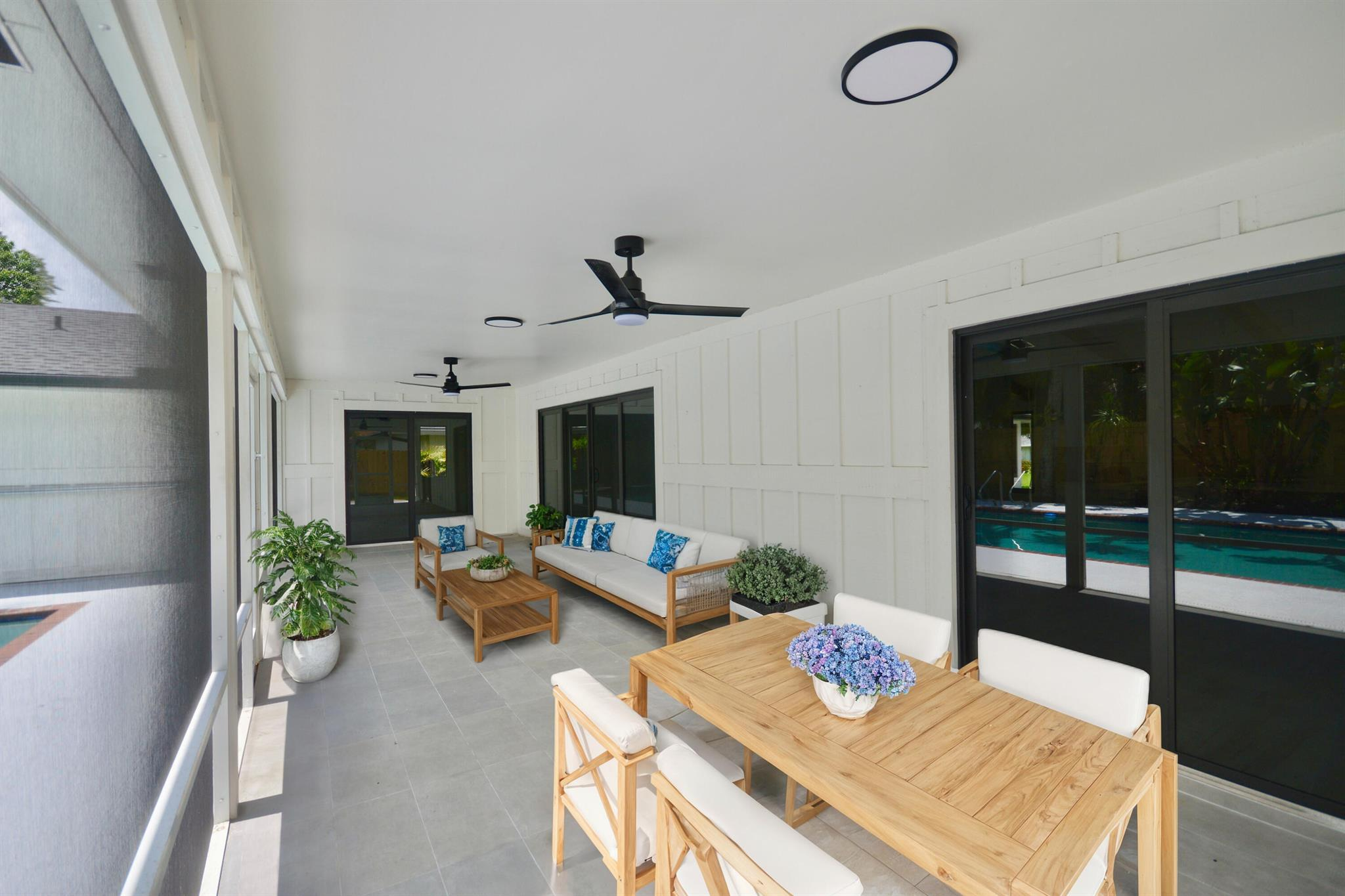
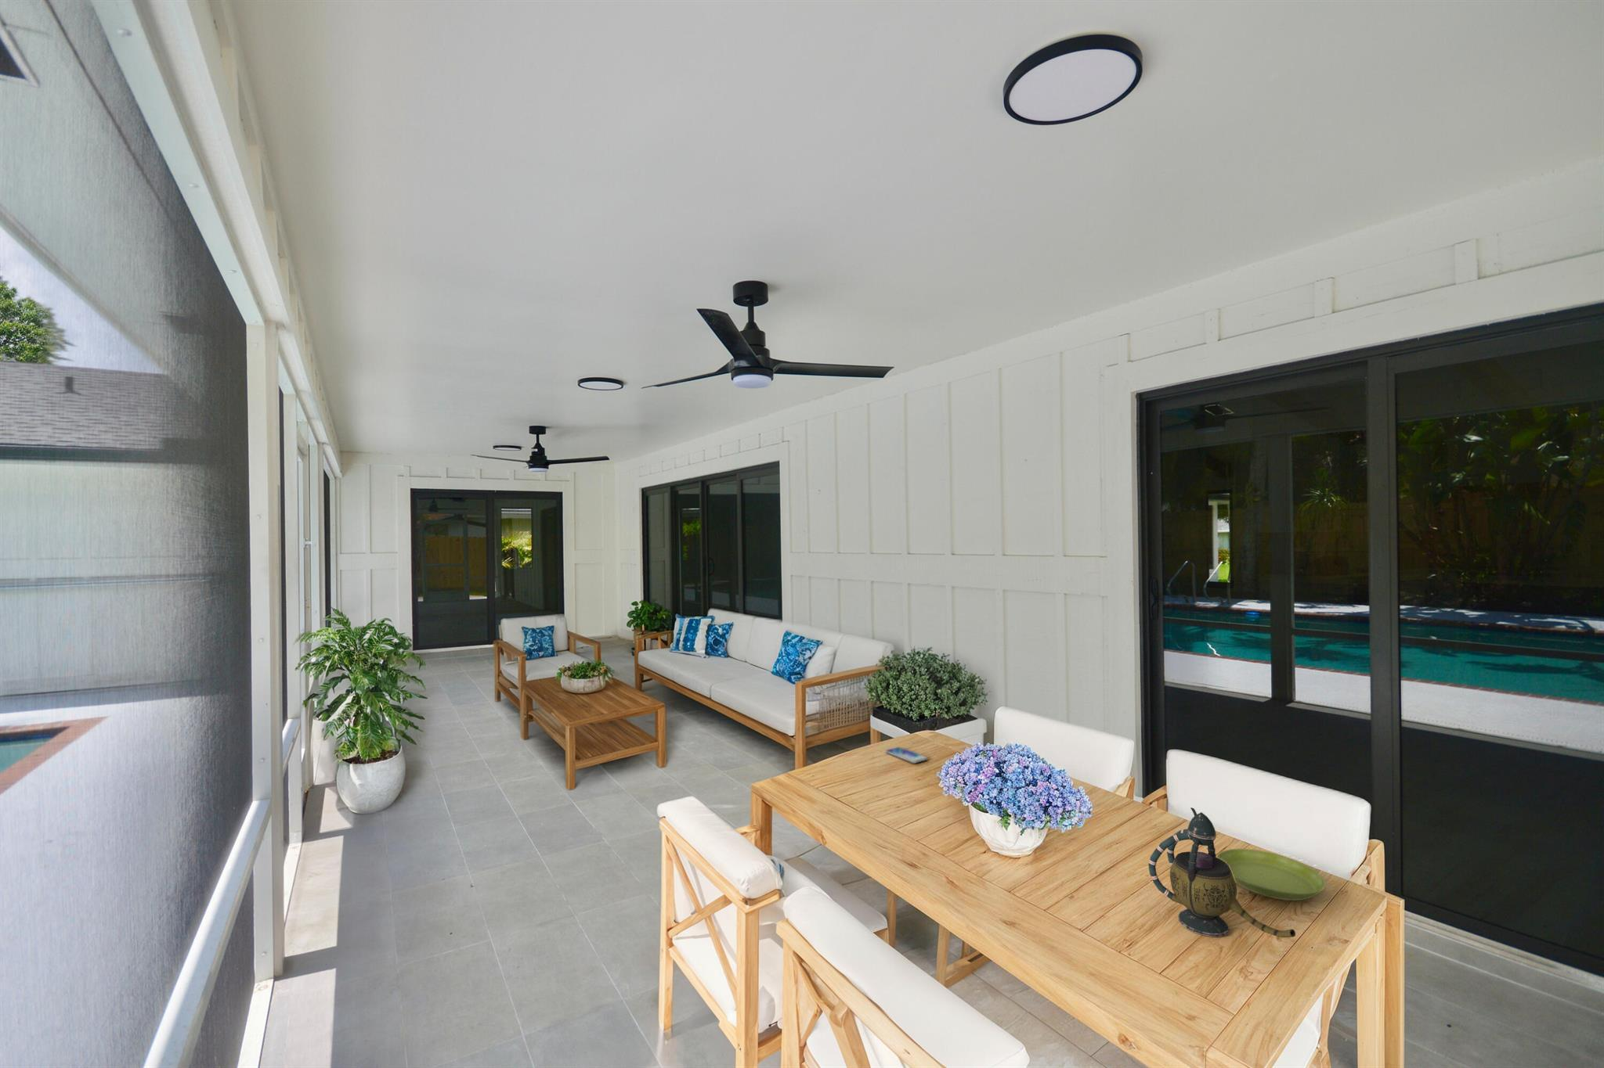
+ saucer [1215,849,1327,901]
+ smartphone [885,746,929,764]
+ teapot [1147,807,1296,938]
